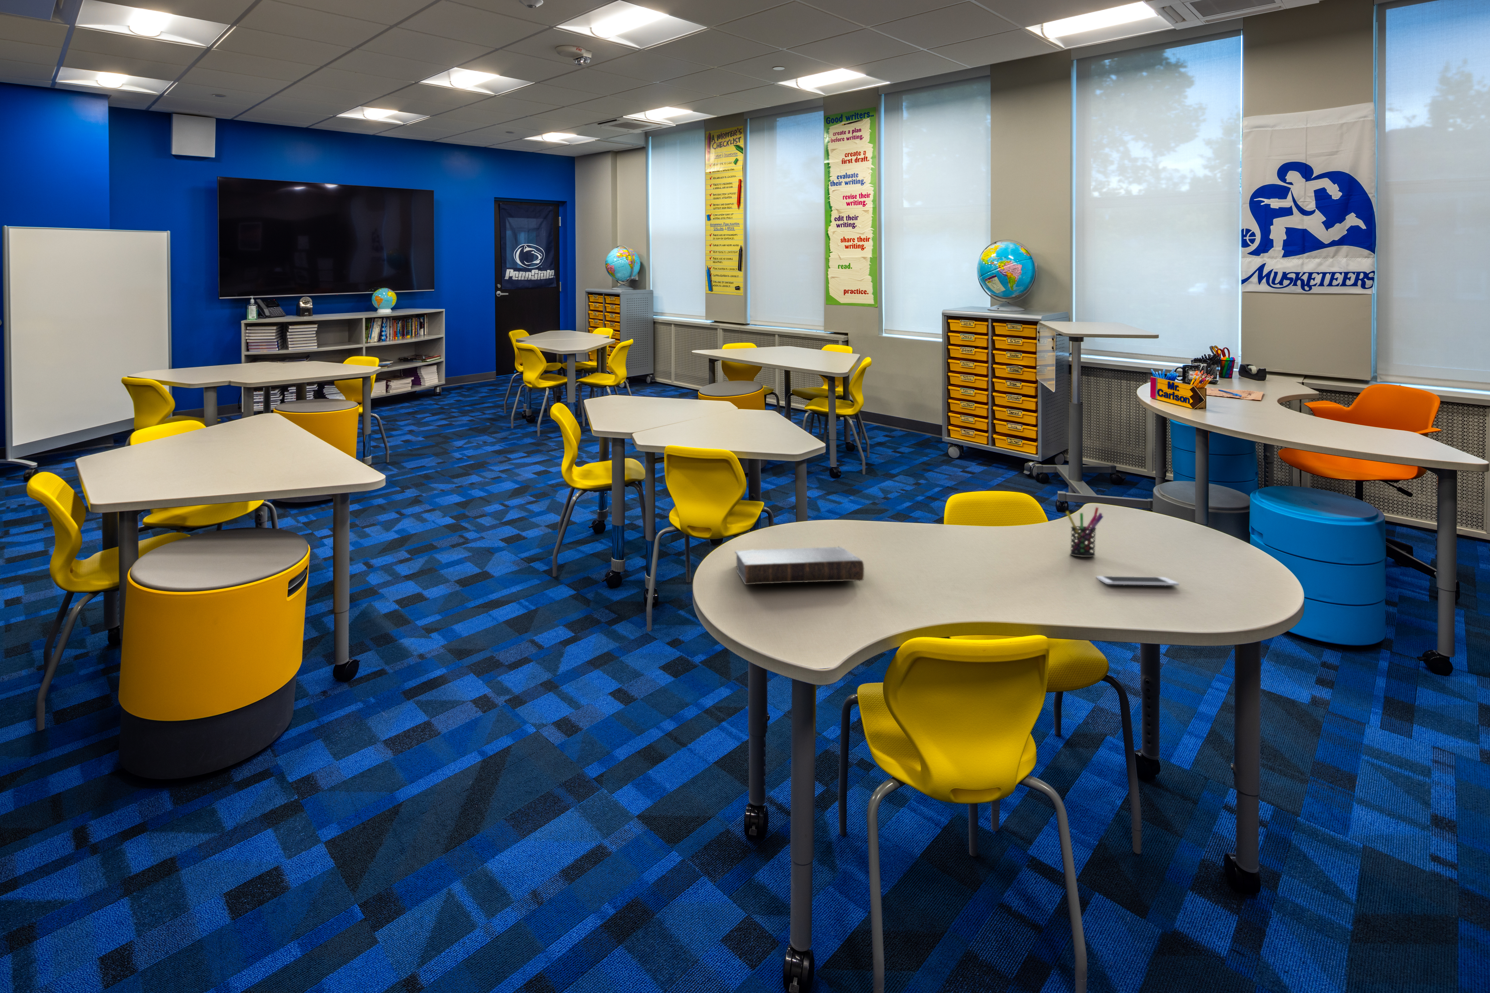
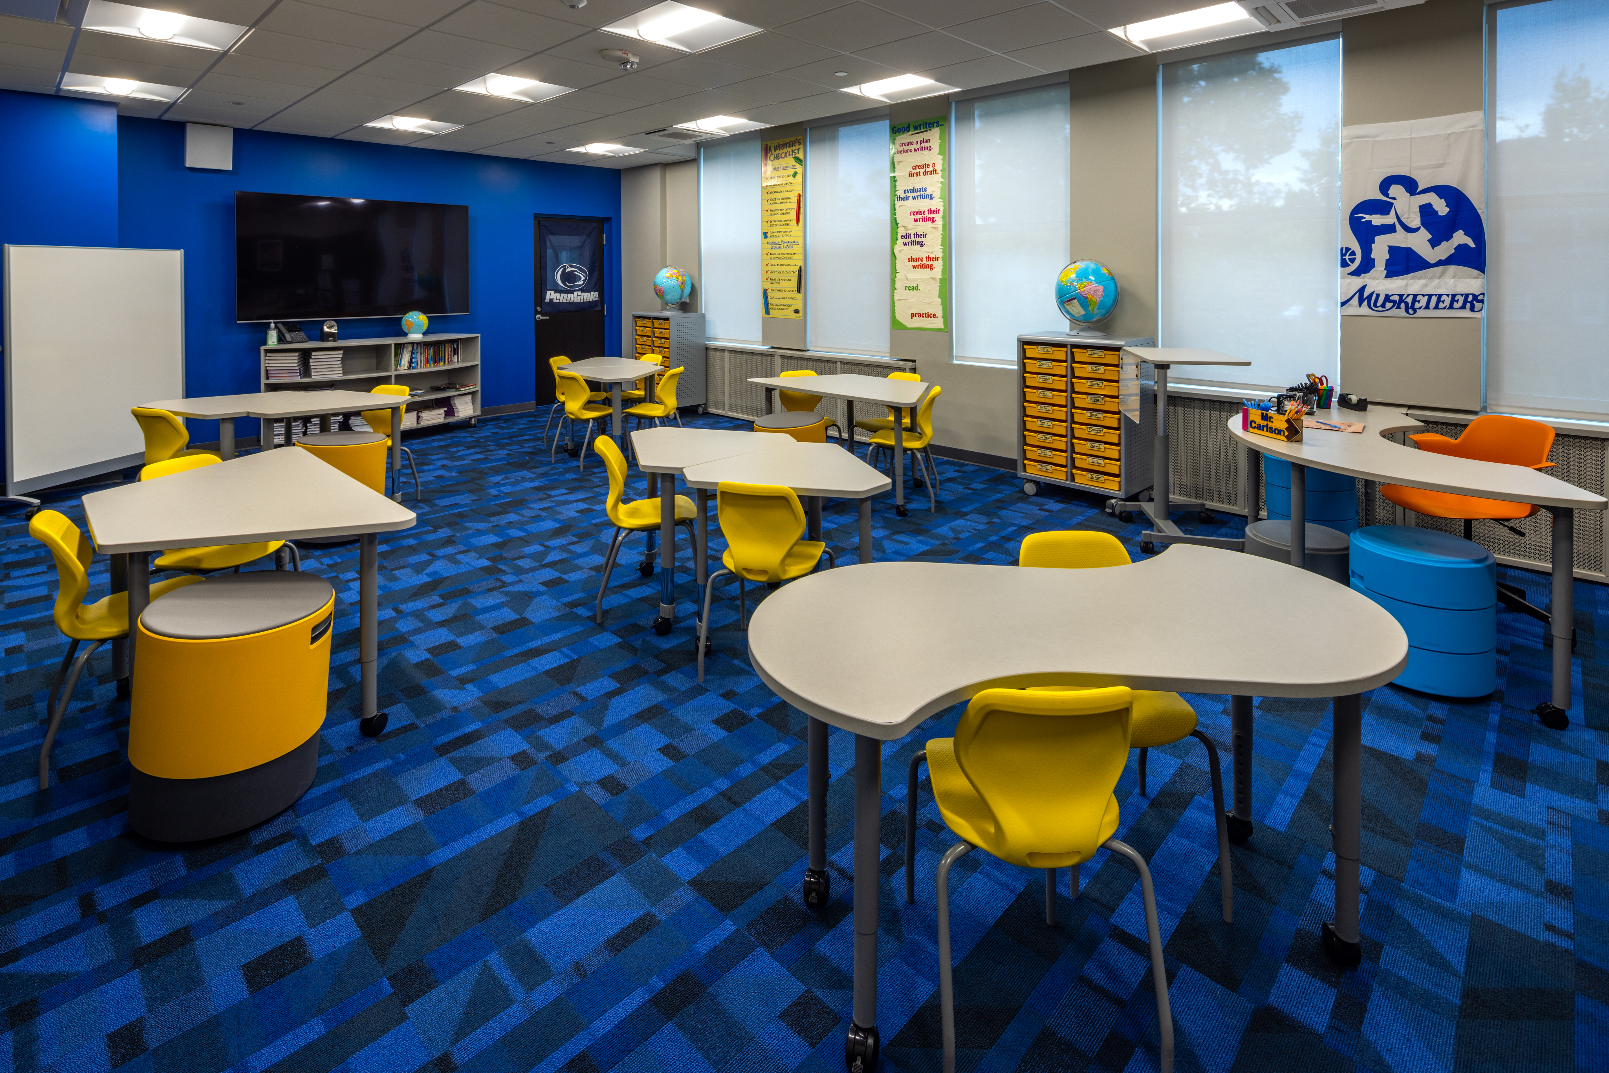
- book [734,546,865,585]
- pen holder [1065,506,1104,557]
- cell phone [1096,575,1180,586]
